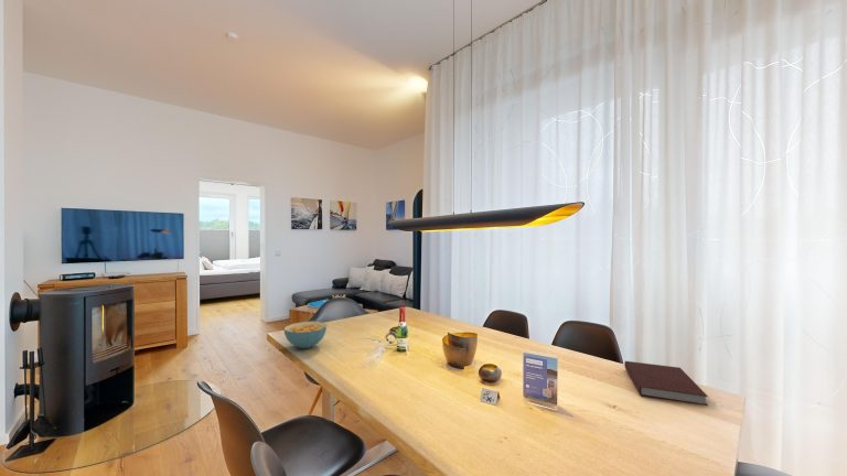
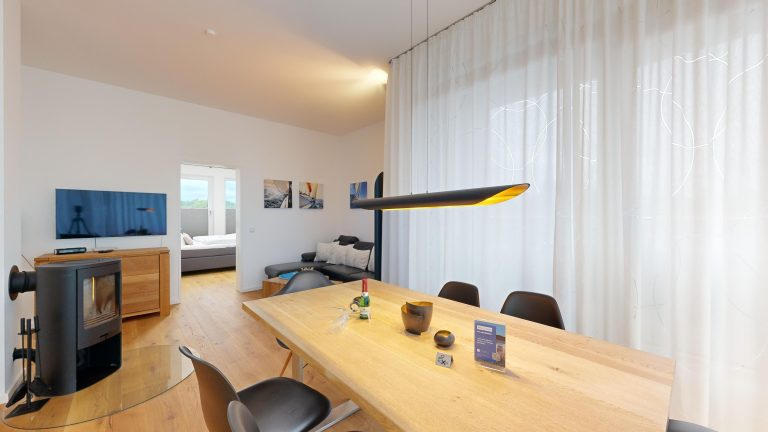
- notebook [623,360,709,407]
- cereal bowl [283,321,328,349]
